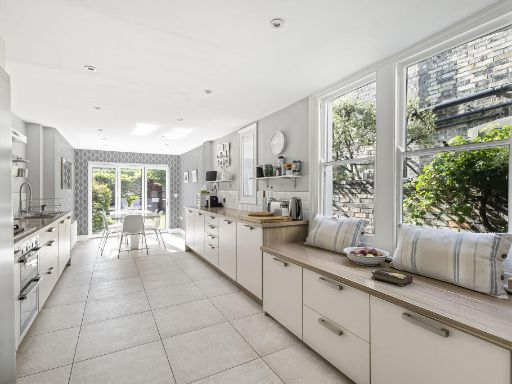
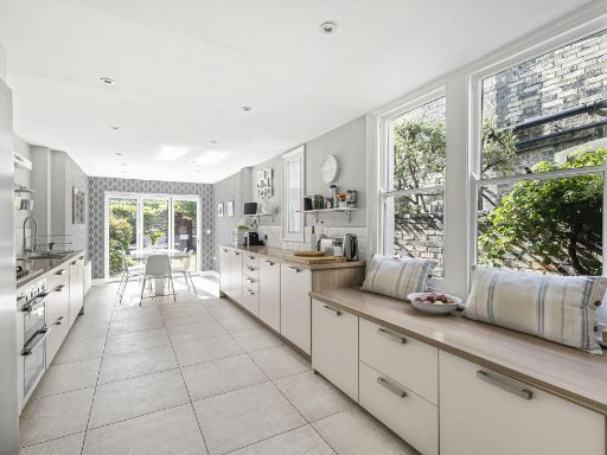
- hardback book [370,268,414,287]
